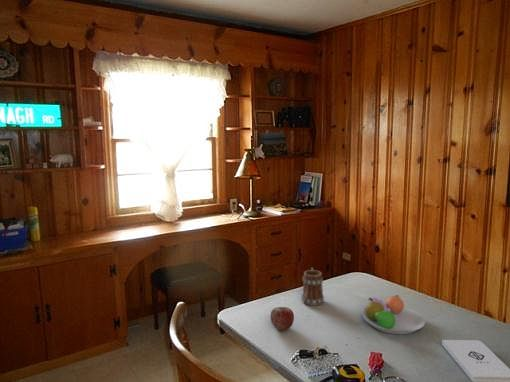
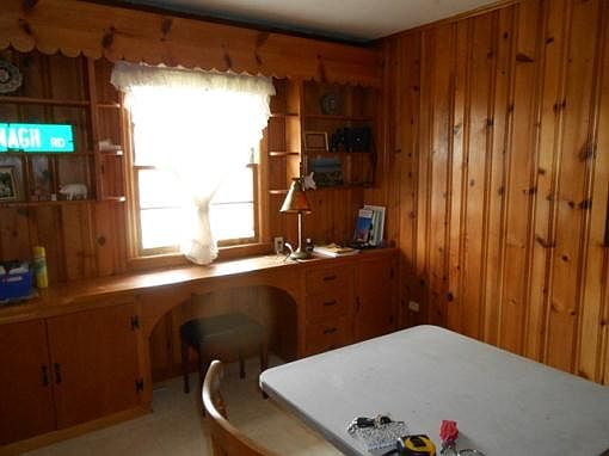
- fruit bowl [361,294,426,335]
- mug [300,267,325,307]
- notepad [441,339,510,382]
- apple [269,306,295,331]
